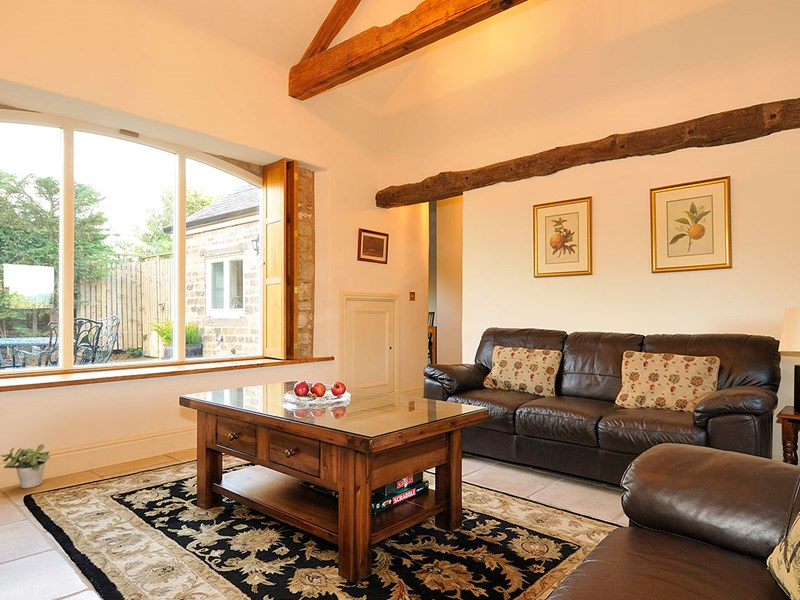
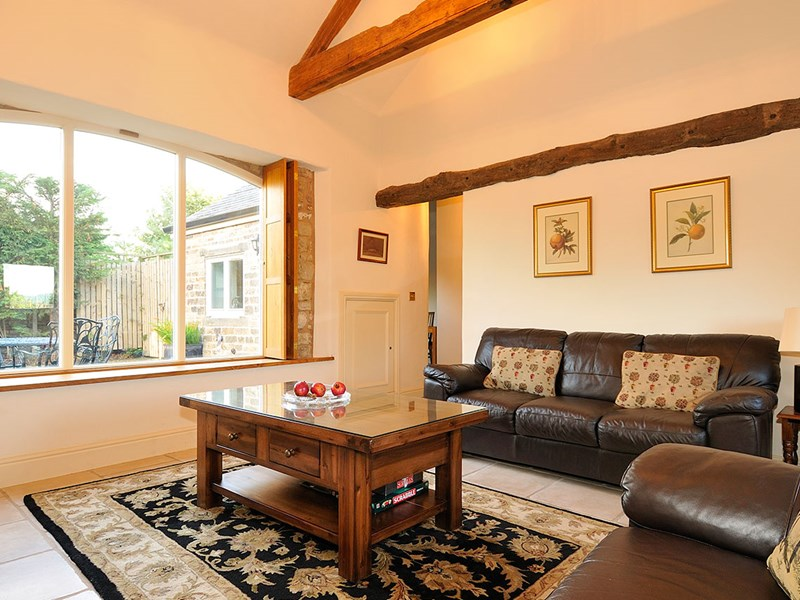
- potted plant [0,443,51,489]
